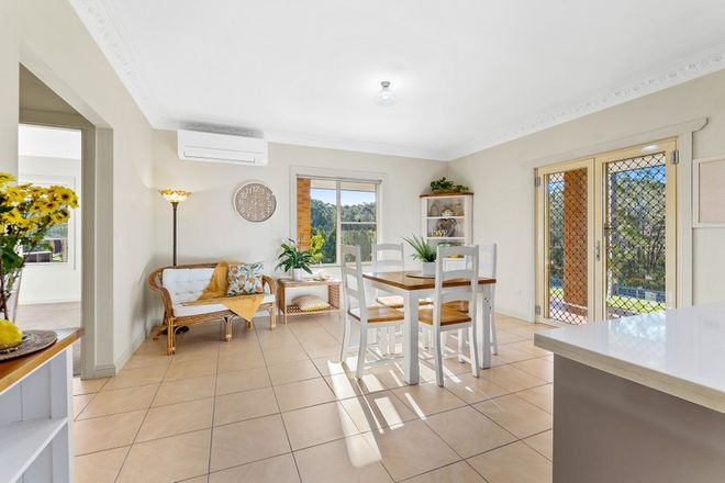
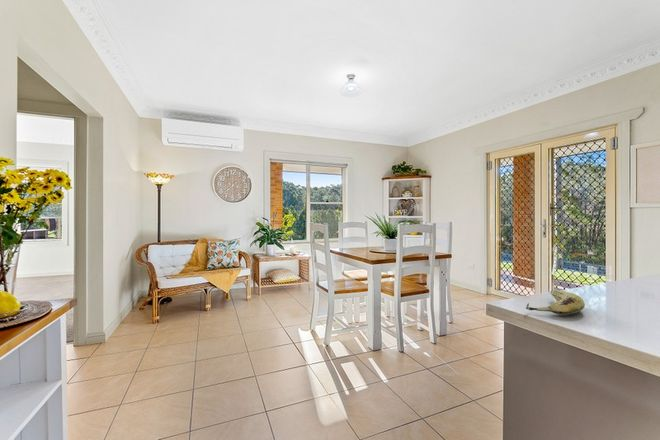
+ fruit [525,290,586,315]
